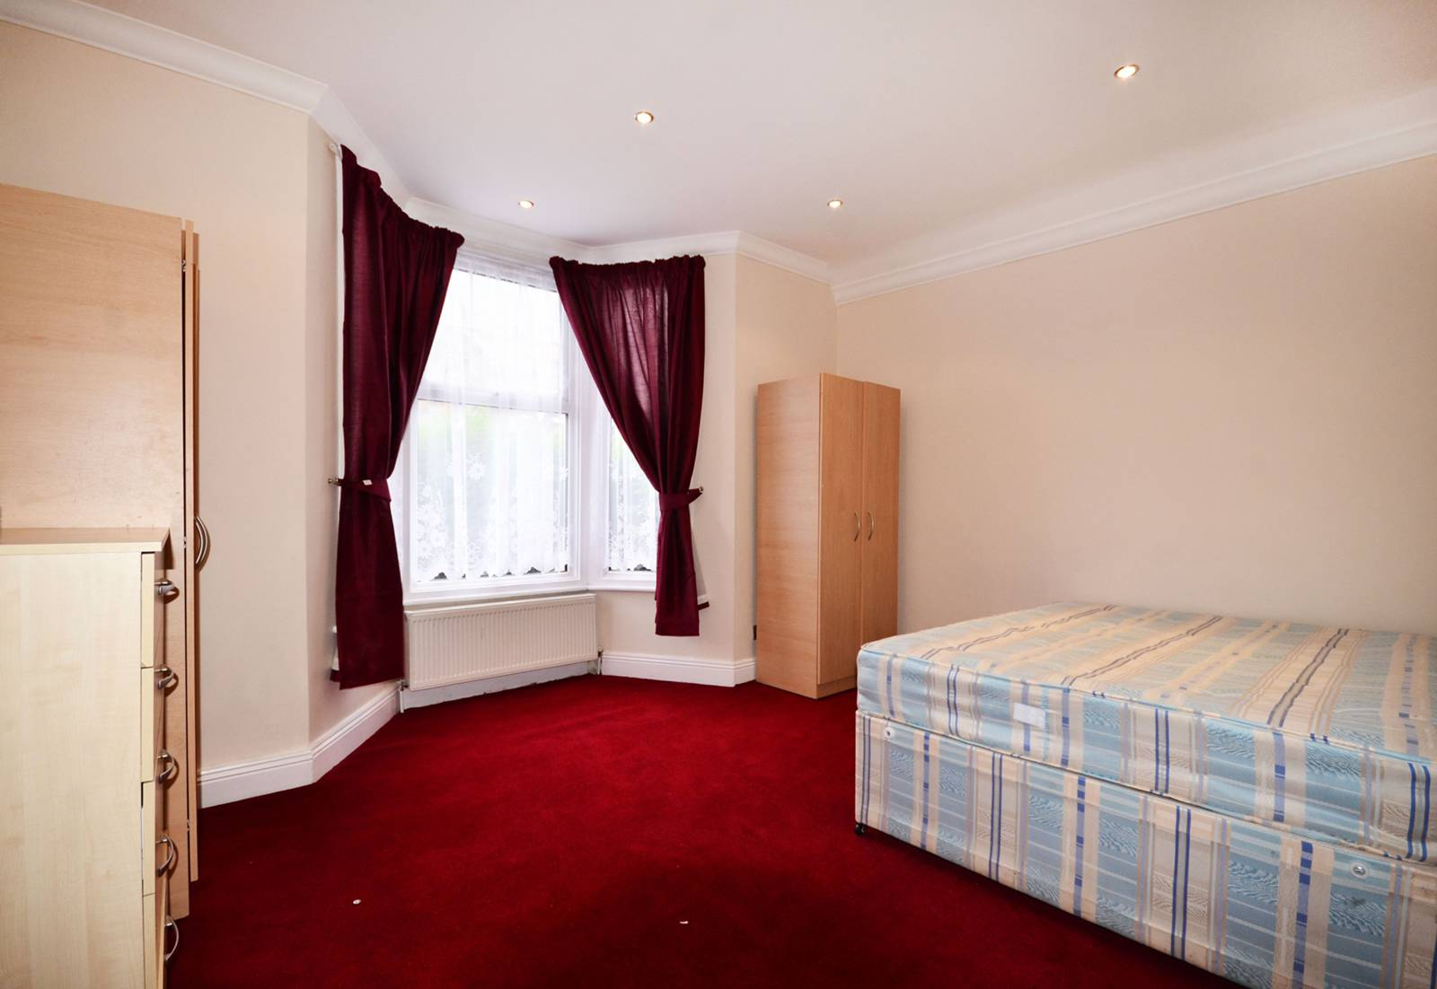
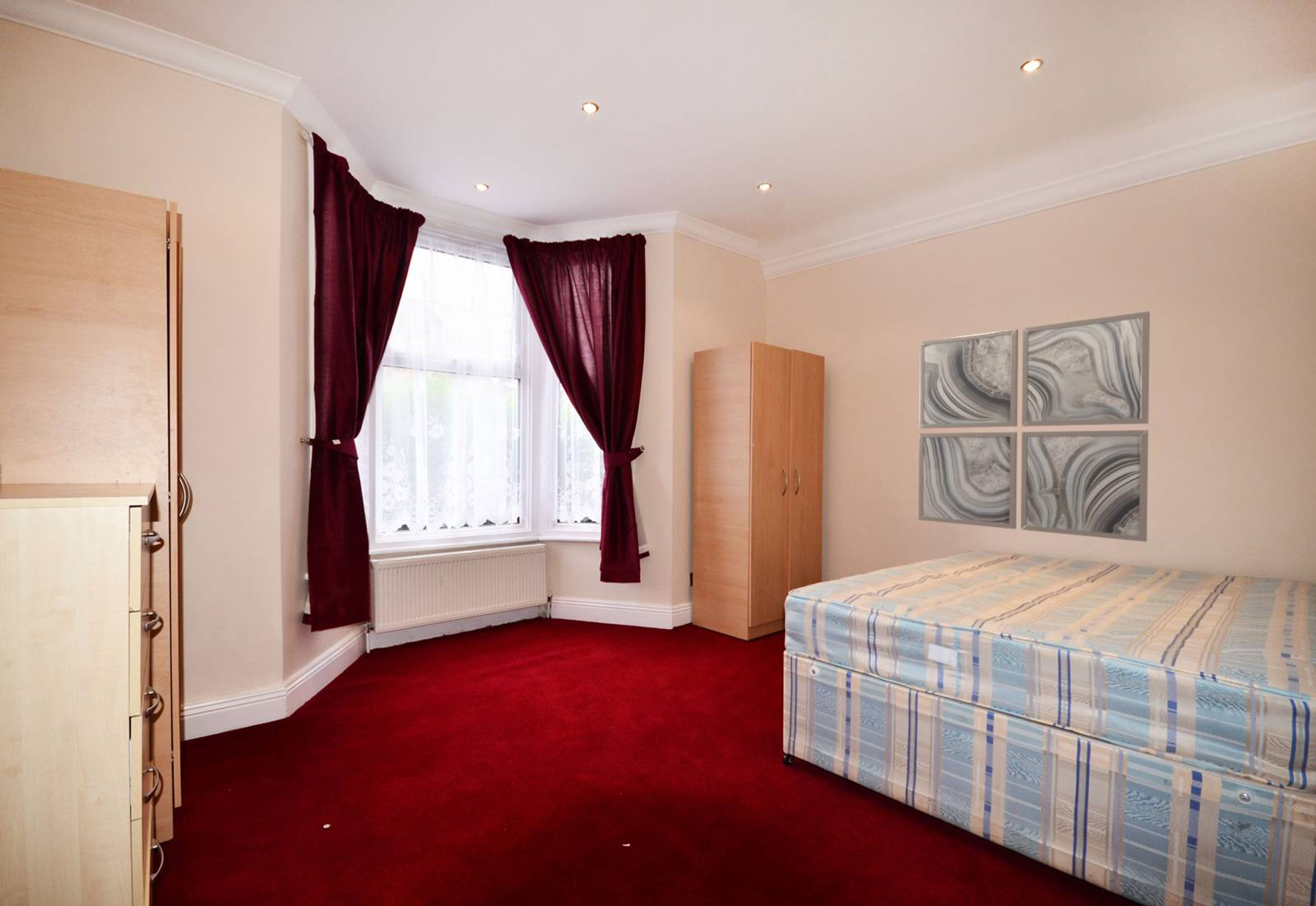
+ wall art [918,311,1151,543]
